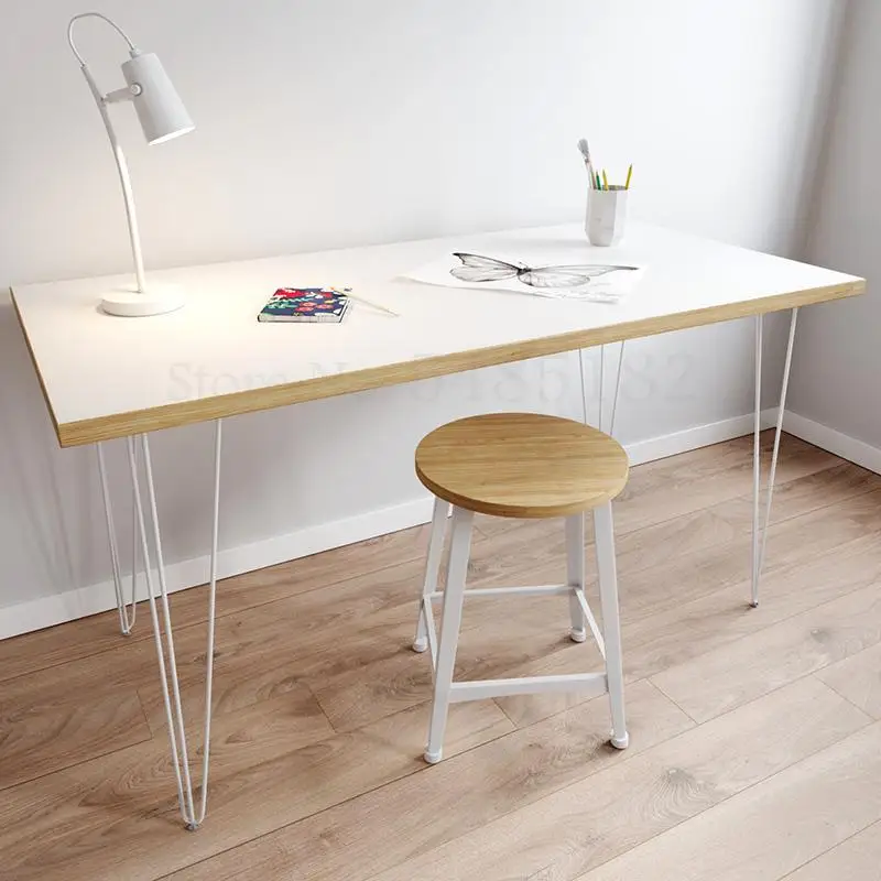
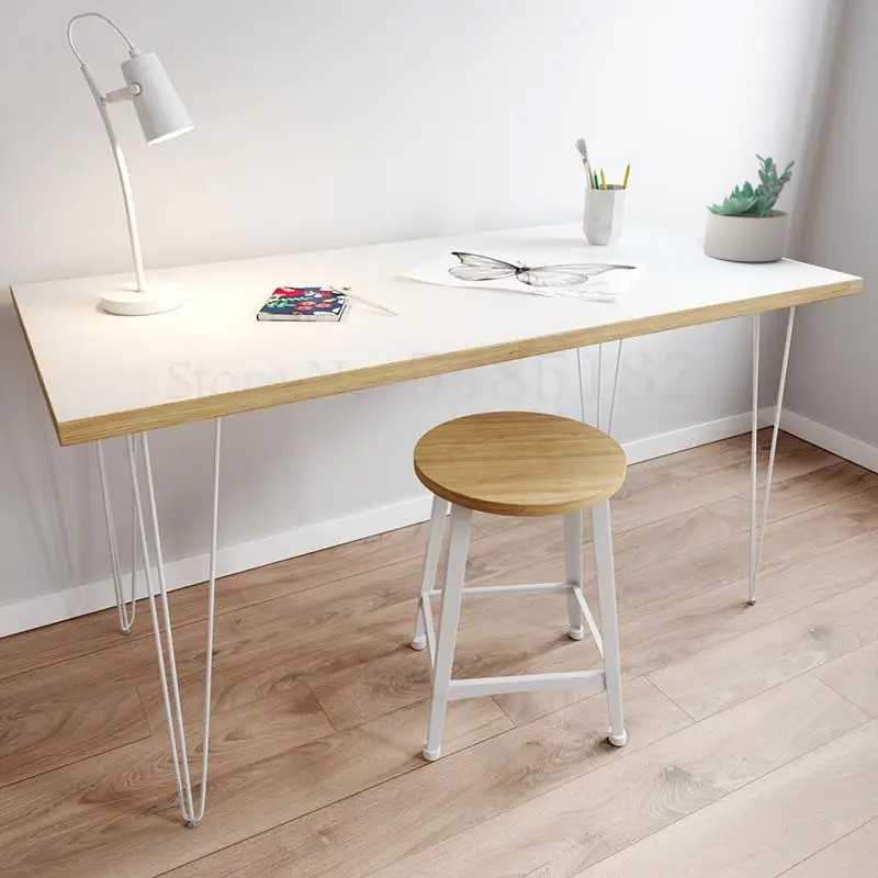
+ succulent plant [702,153,796,262]
